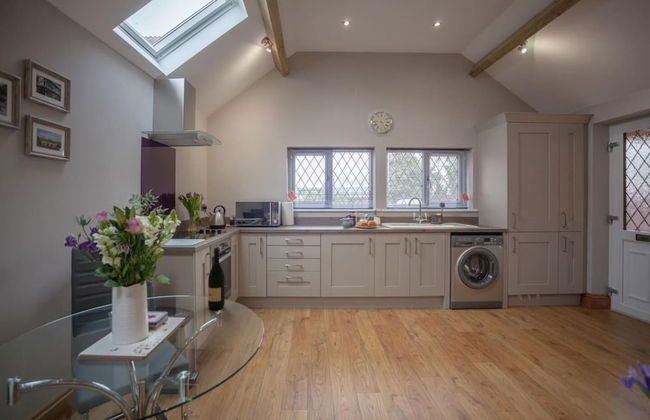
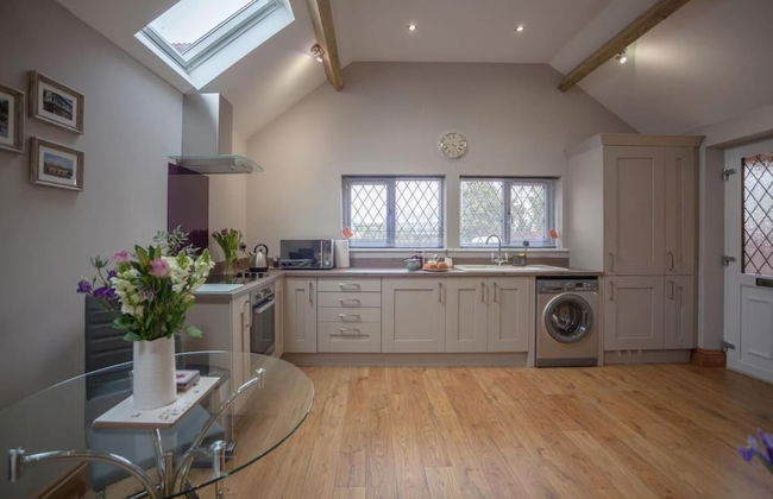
- wine bottle [207,247,226,311]
